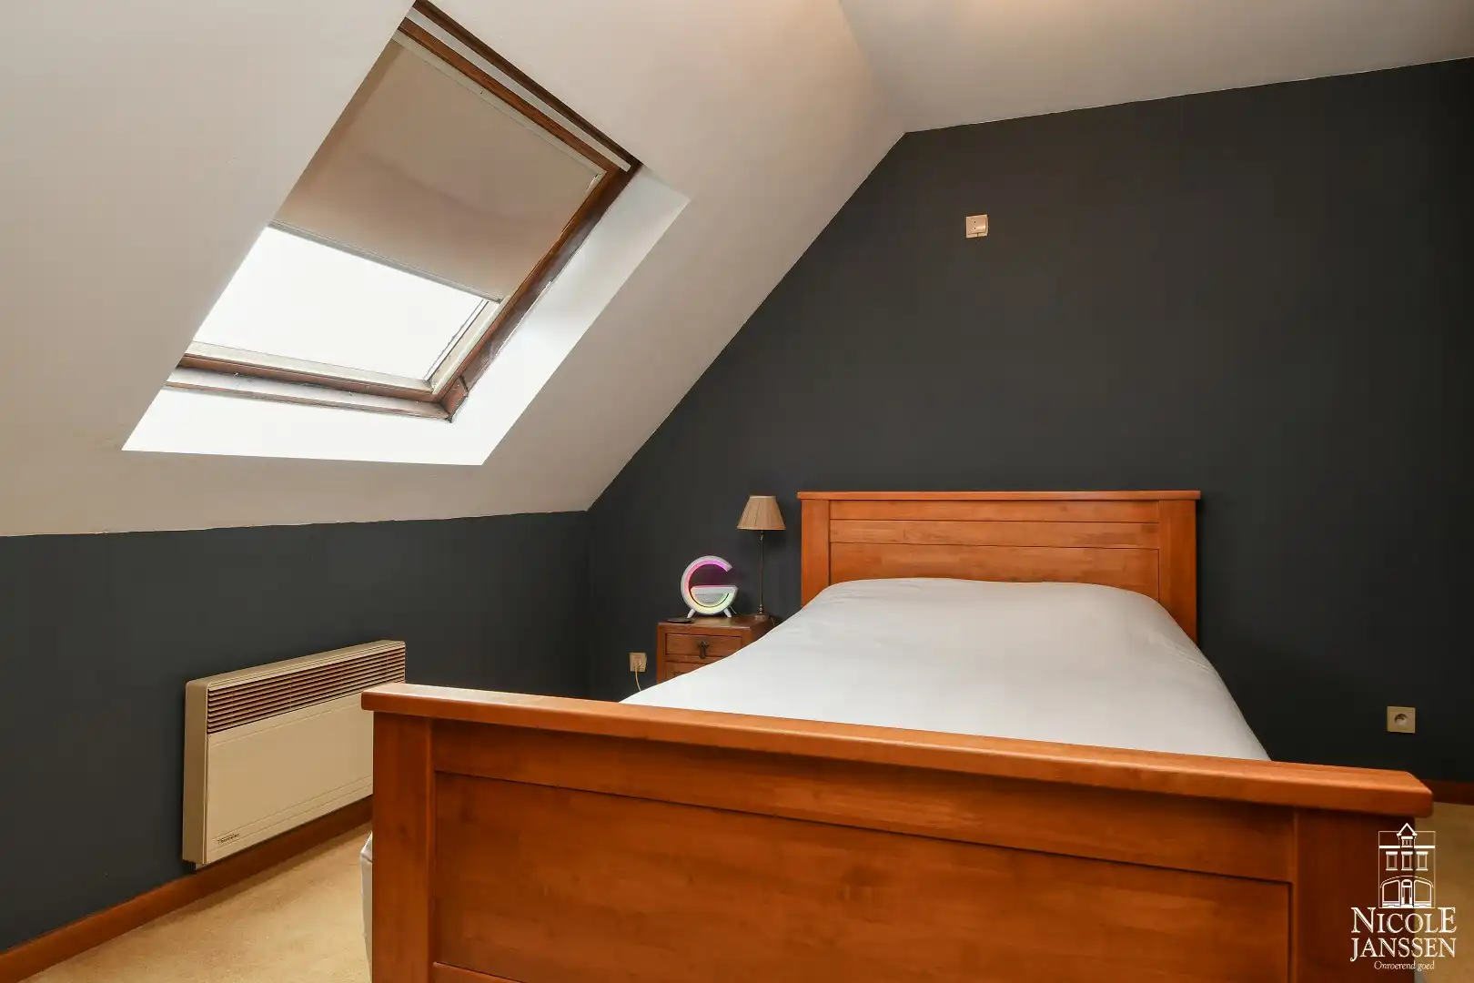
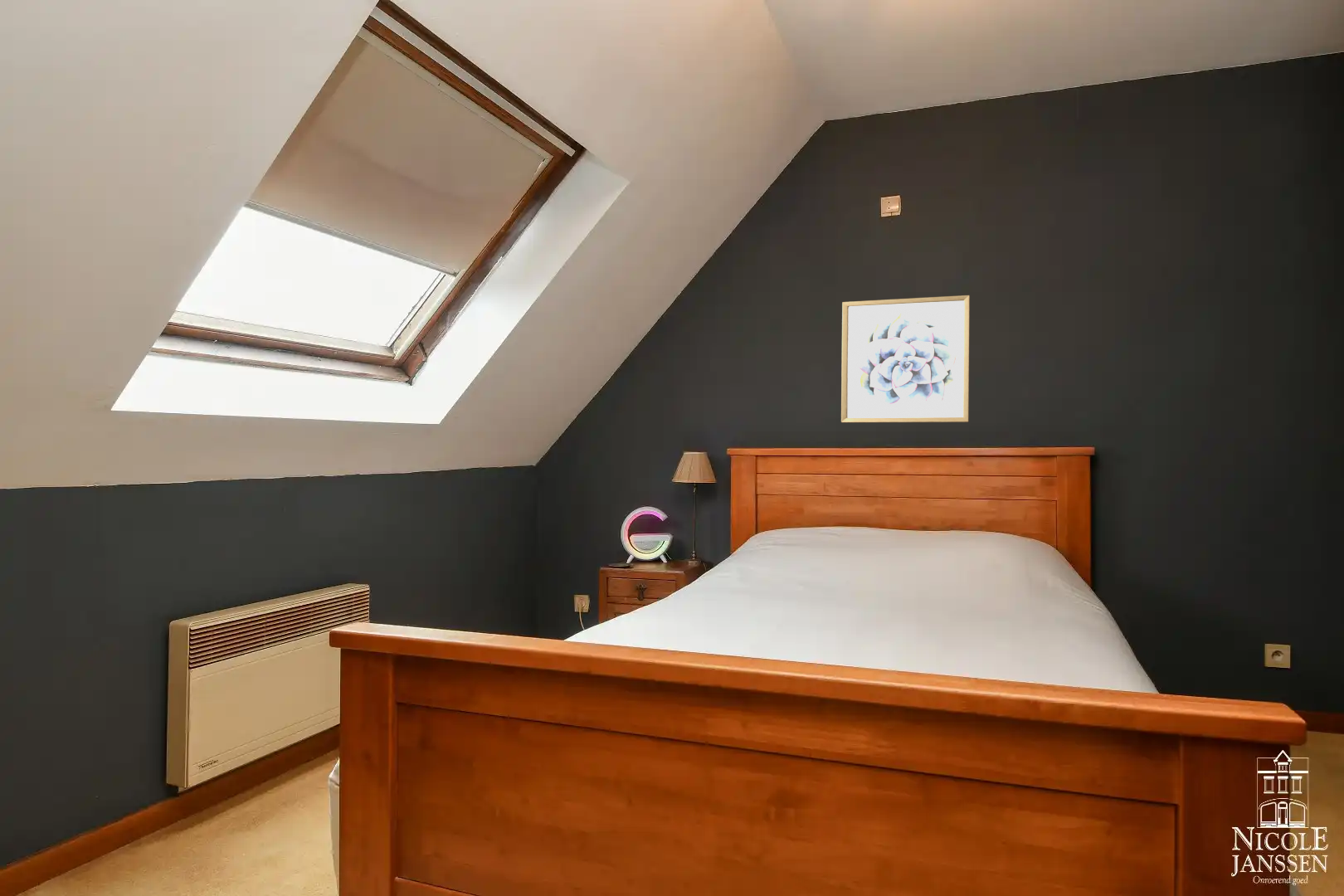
+ wall art [840,295,971,424]
